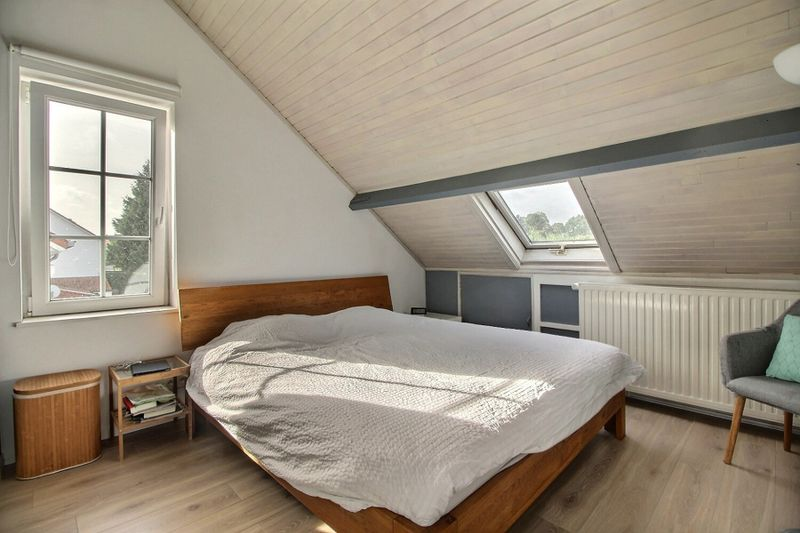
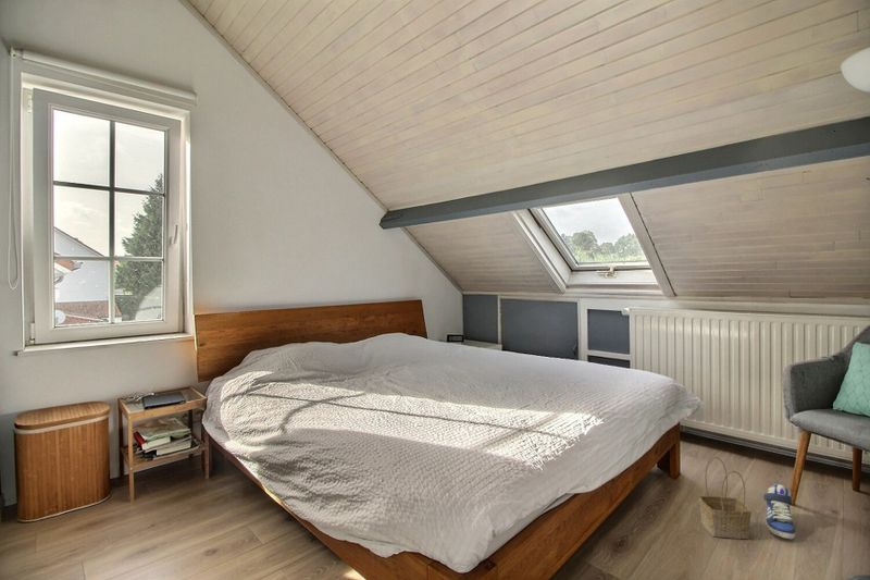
+ basket [698,456,753,540]
+ sneaker [762,483,797,540]
